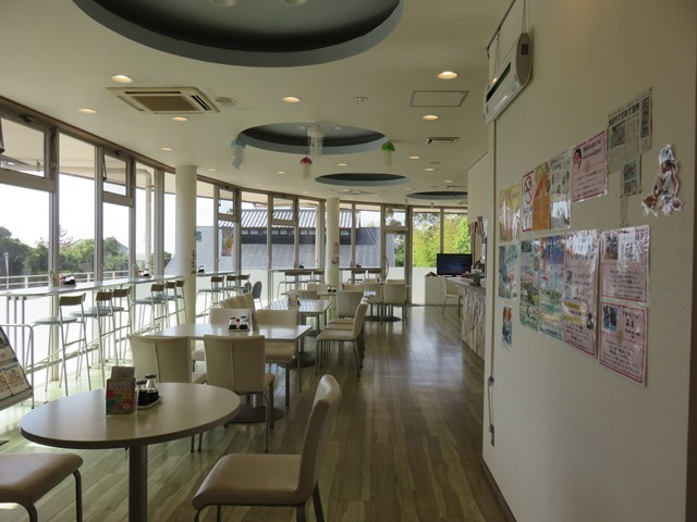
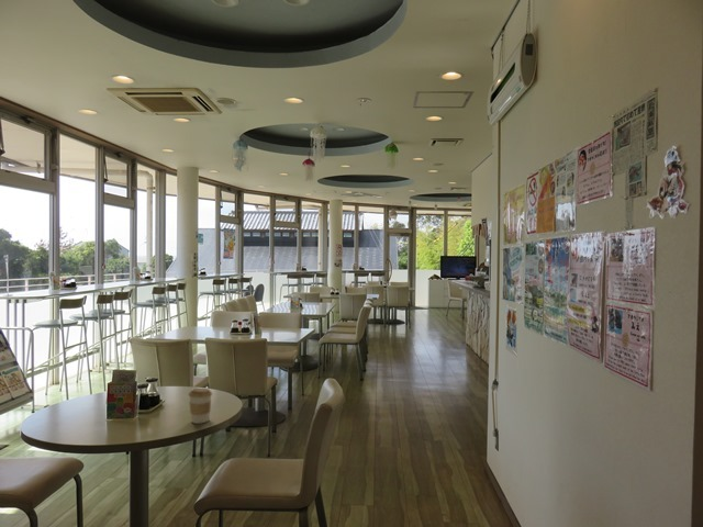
+ coffee cup [188,388,213,425]
